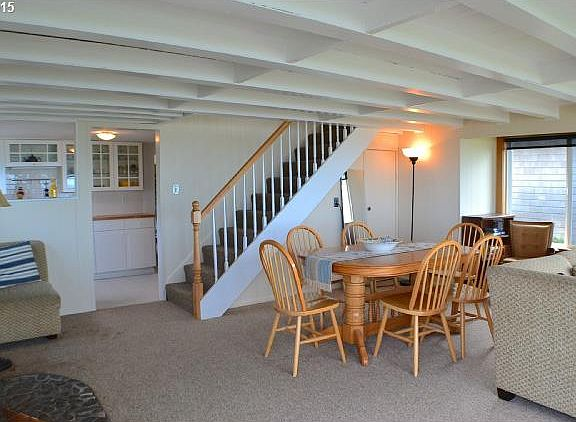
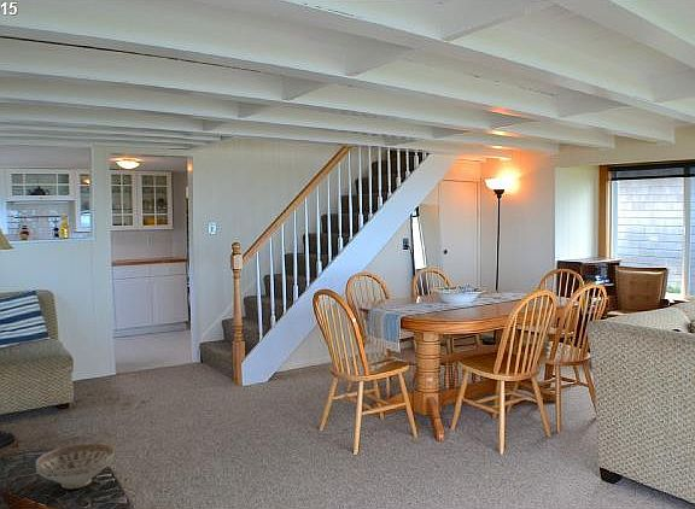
+ decorative bowl [35,441,116,490]
